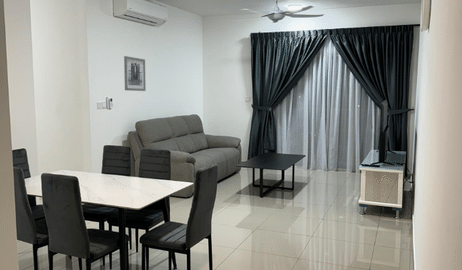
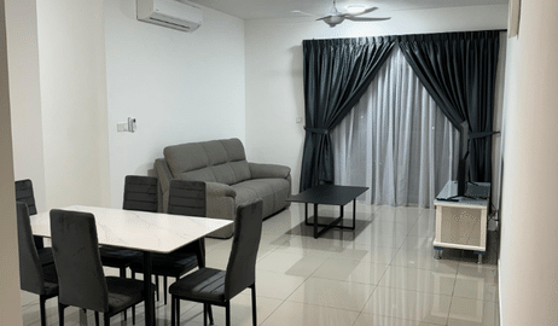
- wall art [123,55,147,92]
